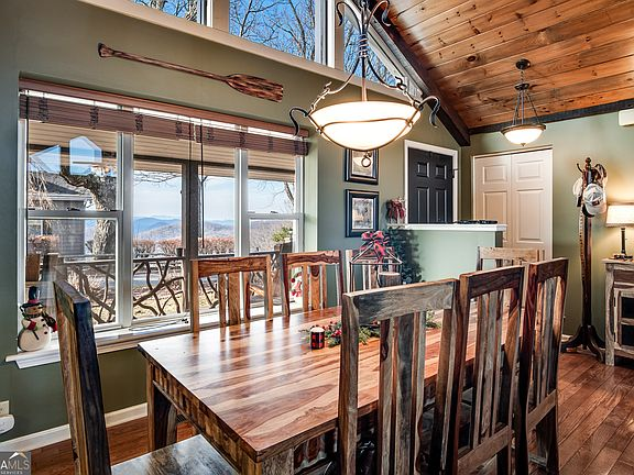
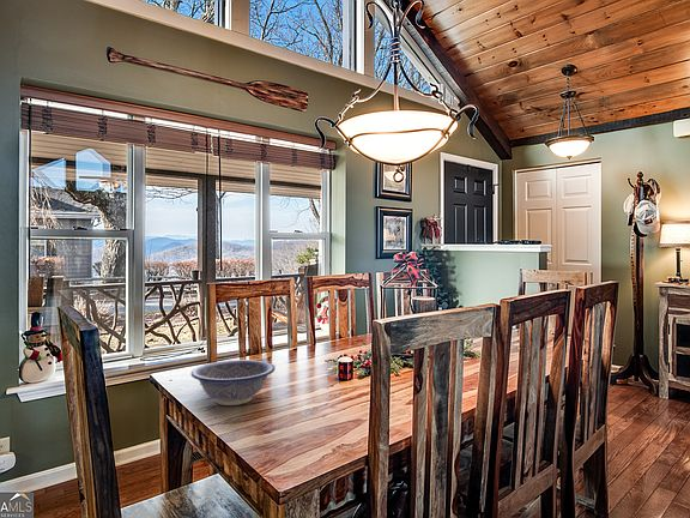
+ decorative bowl [190,359,277,406]
